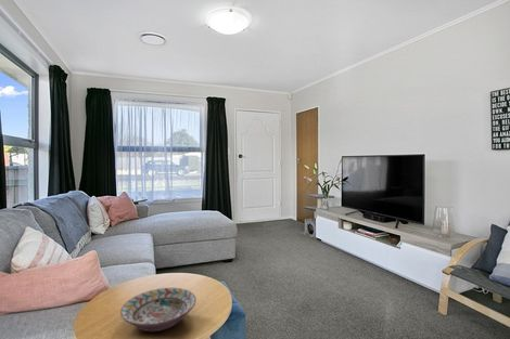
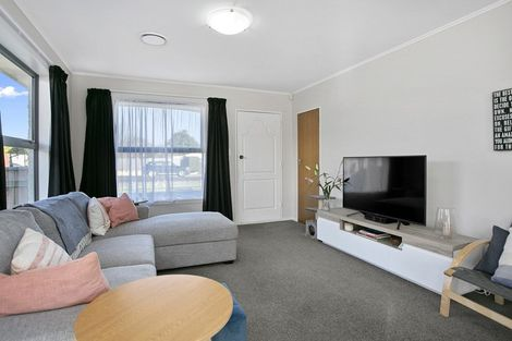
- decorative bowl [119,287,197,333]
